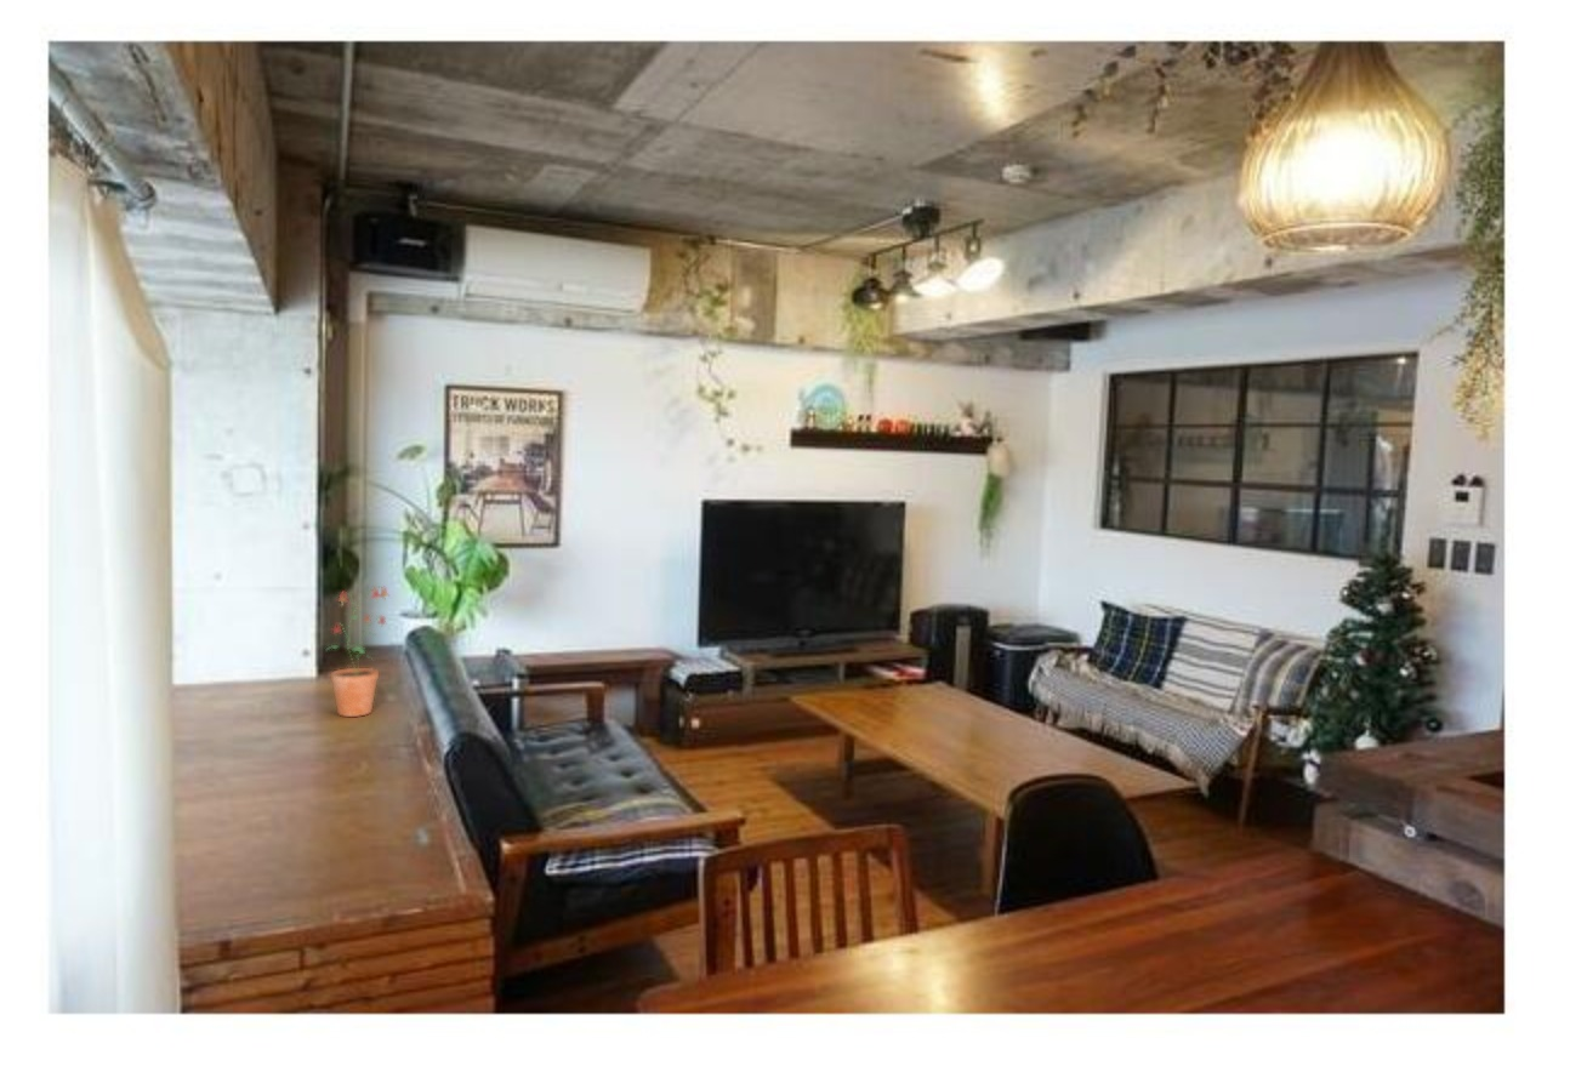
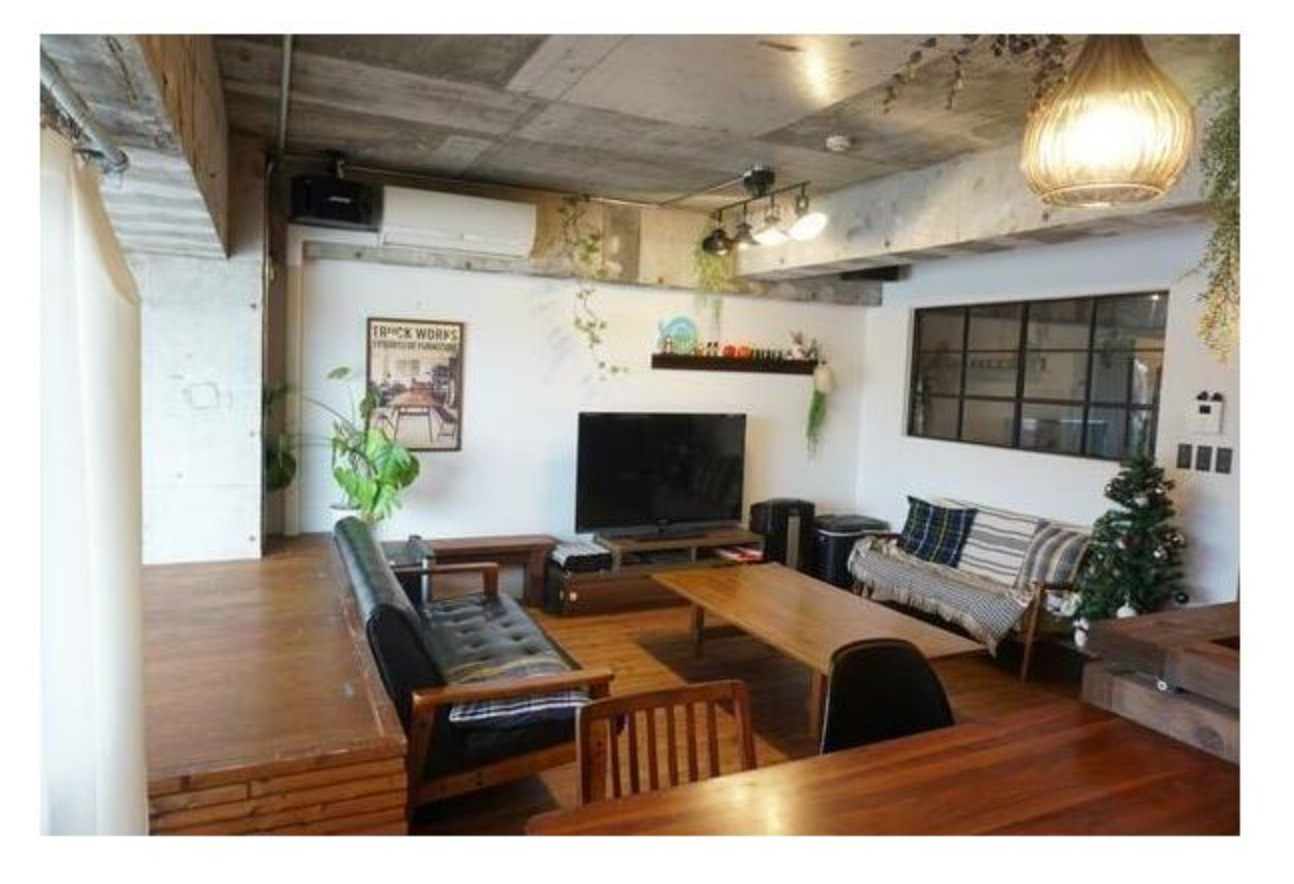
- potted plant [324,585,389,718]
